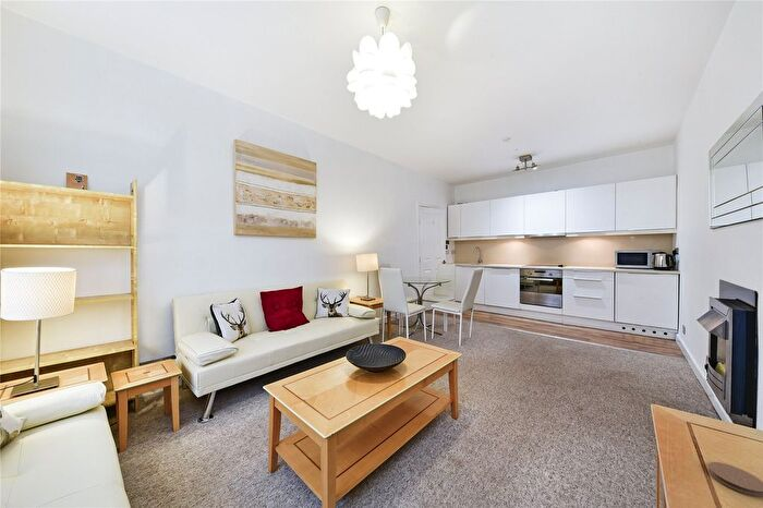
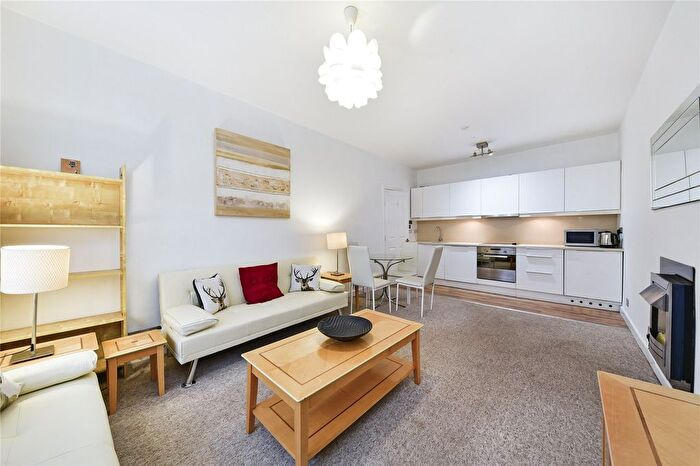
- coaster [707,461,763,497]
